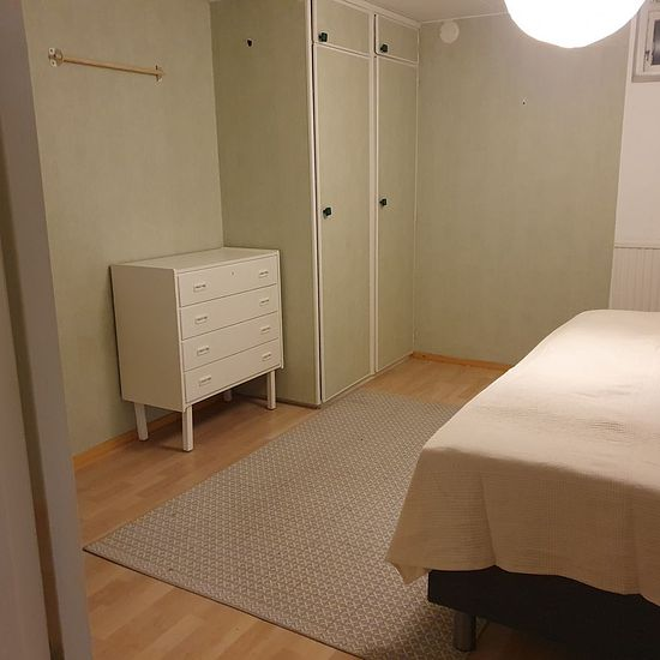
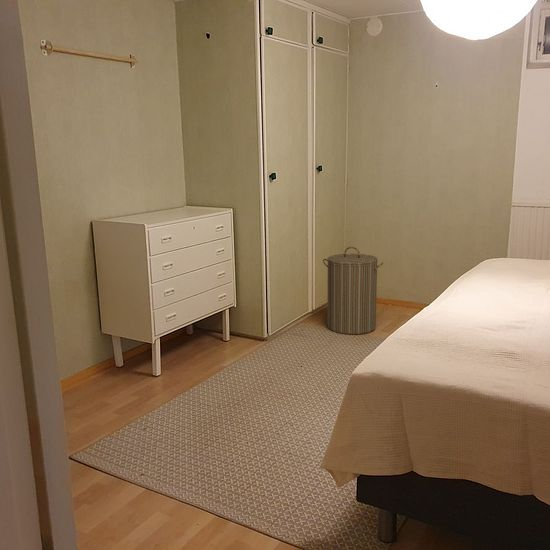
+ laundry hamper [322,246,384,335]
